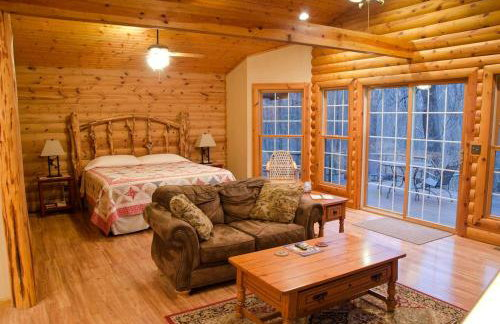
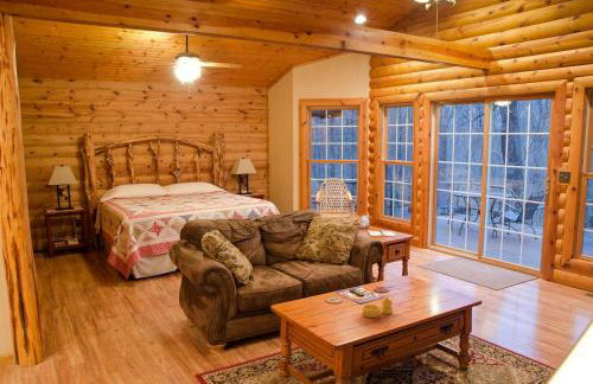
+ candle [362,296,394,319]
